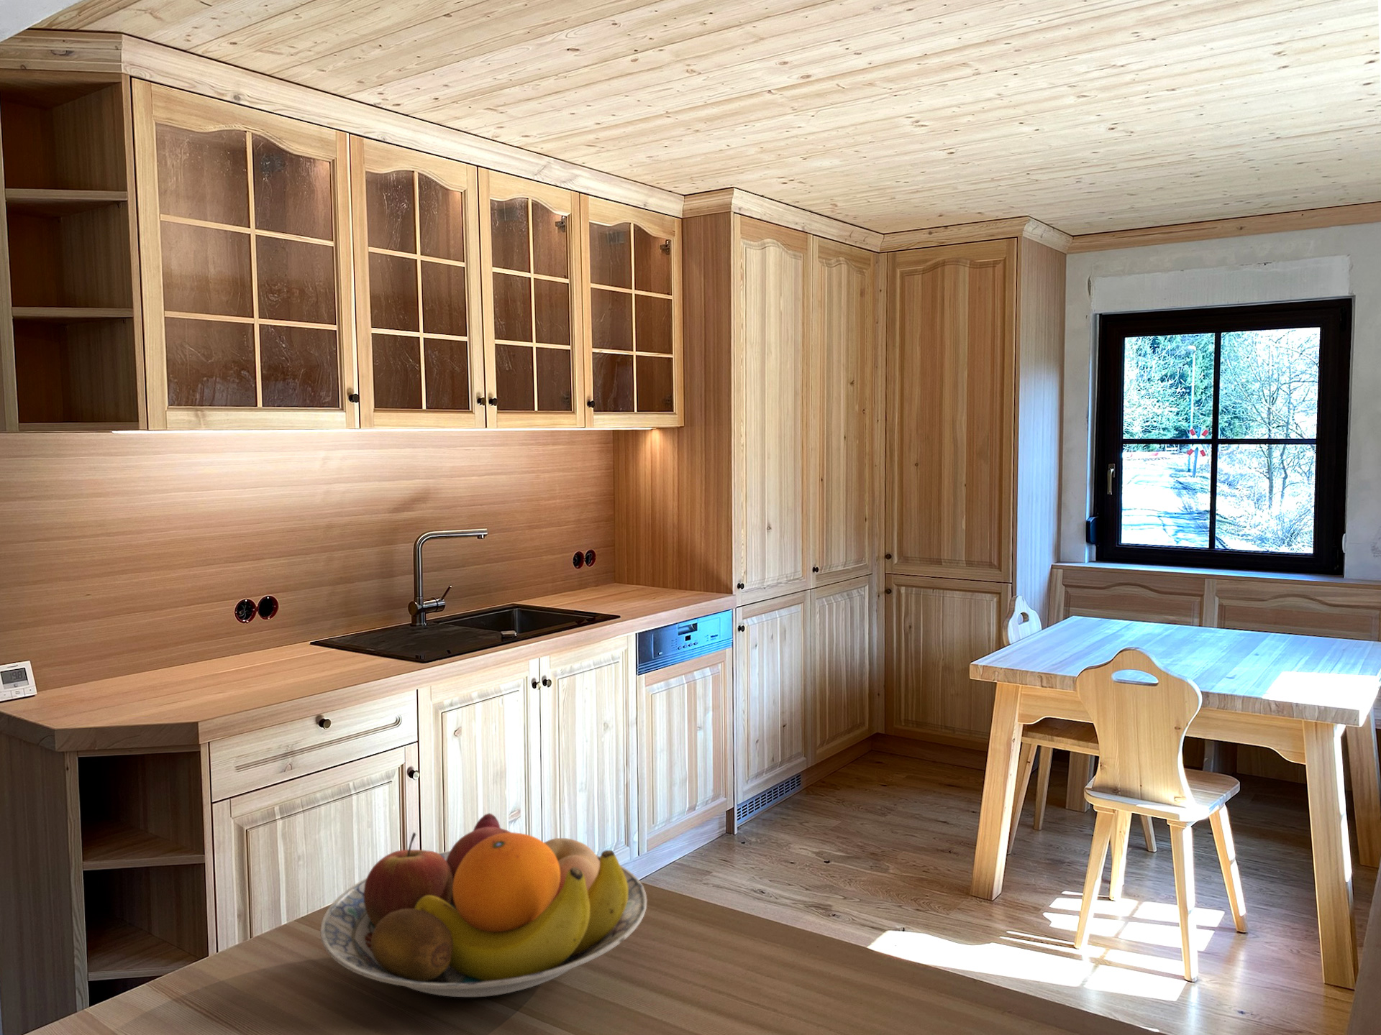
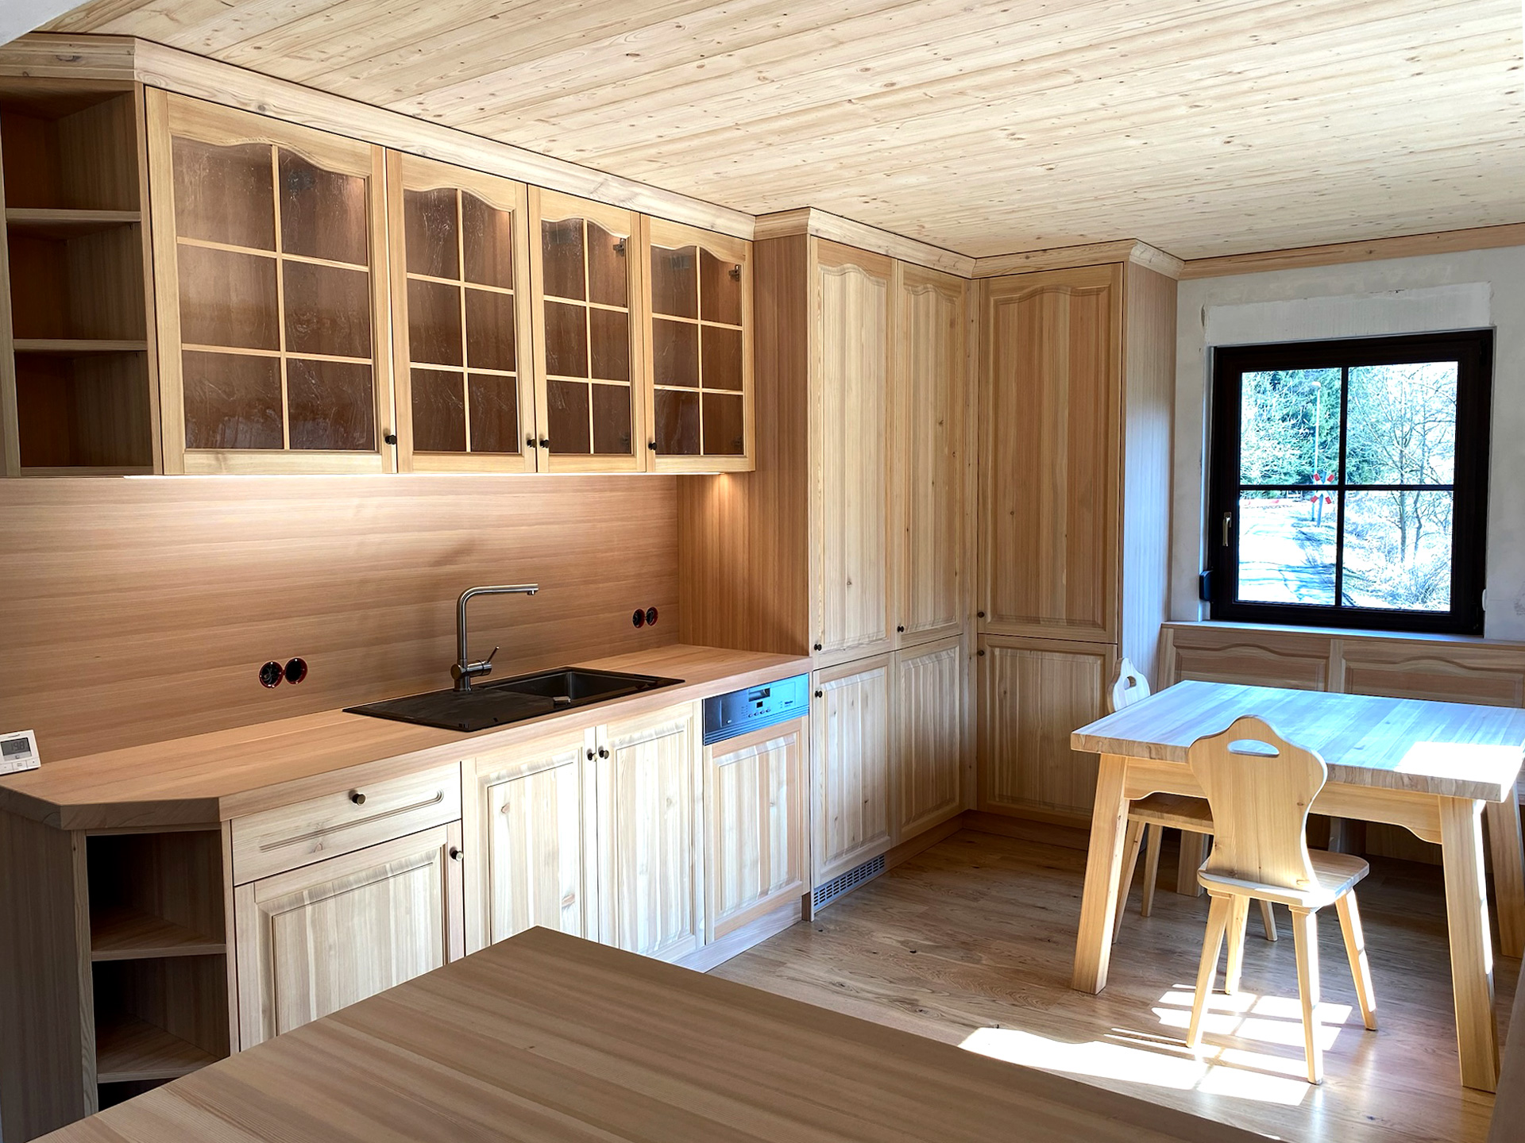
- fruit bowl [320,813,647,998]
